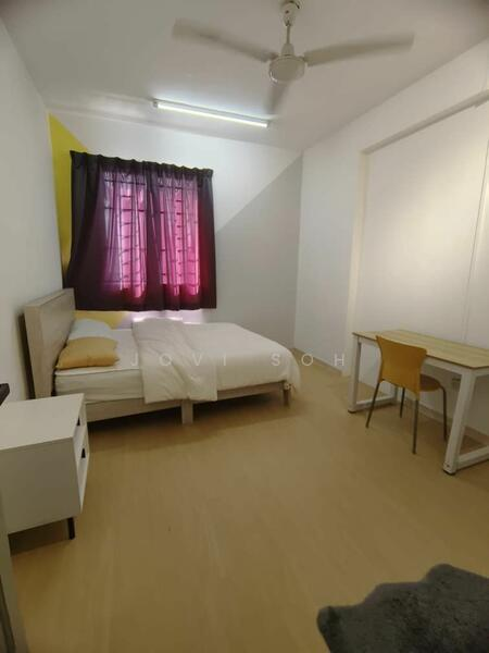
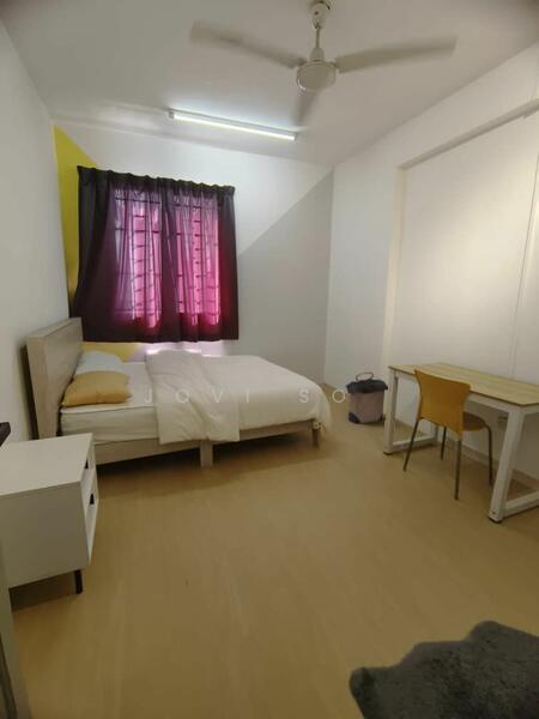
+ laundry hamper [345,371,389,424]
